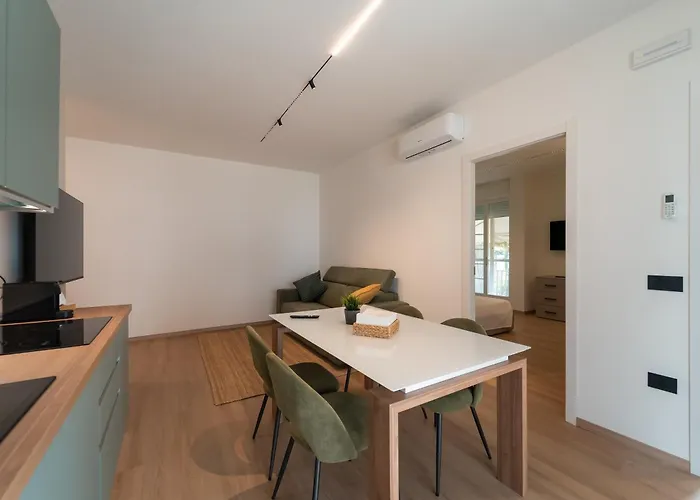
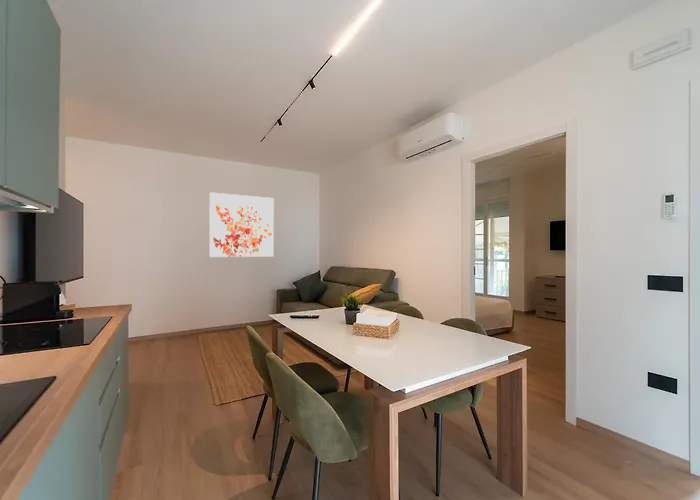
+ wall art [209,192,275,258]
